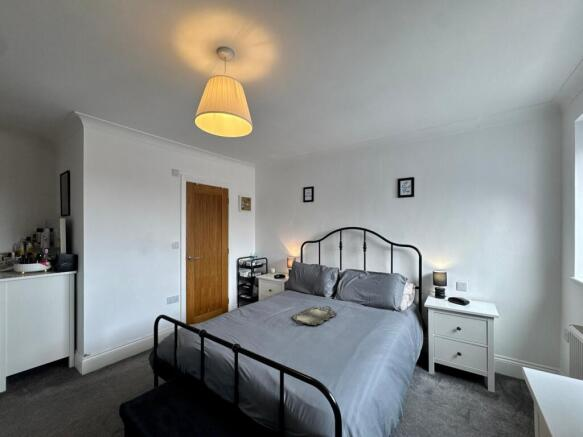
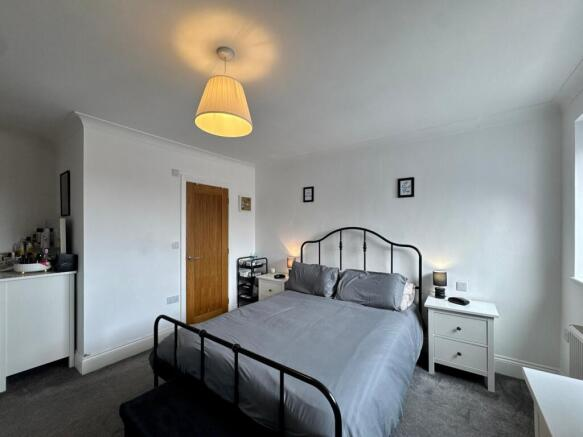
- serving tray [291,305,338,326]
